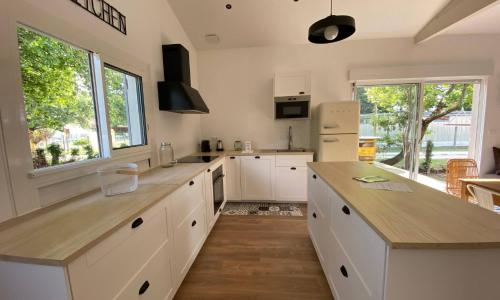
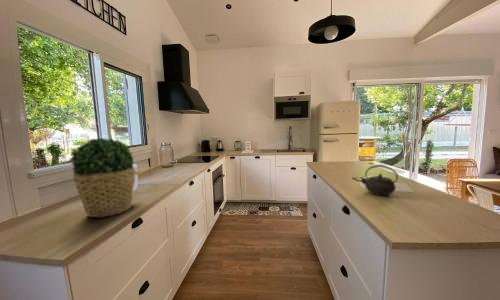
+ potted plant [70,137,136,218]
+ kettle [360,164,399,196]
